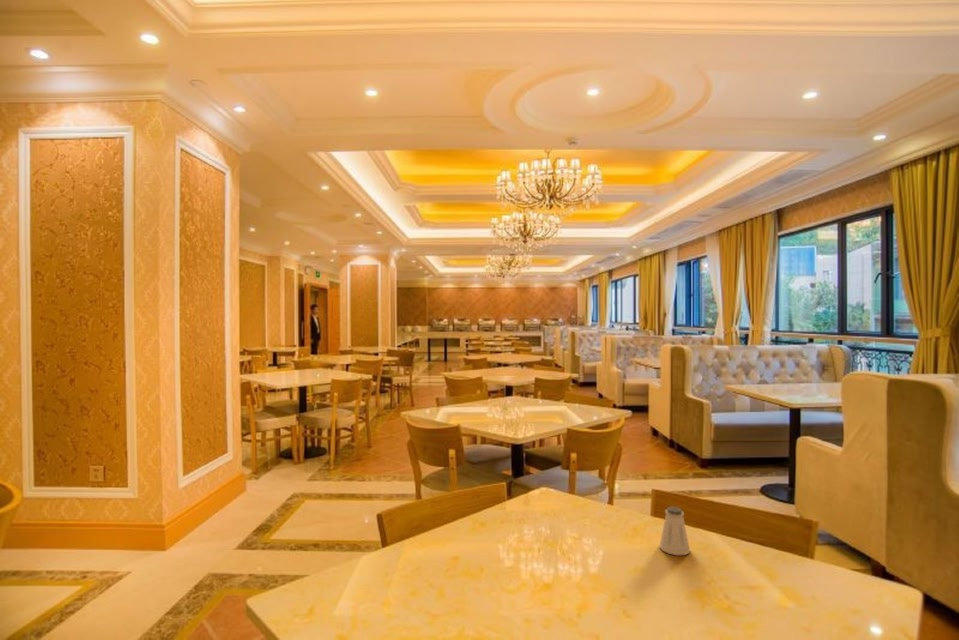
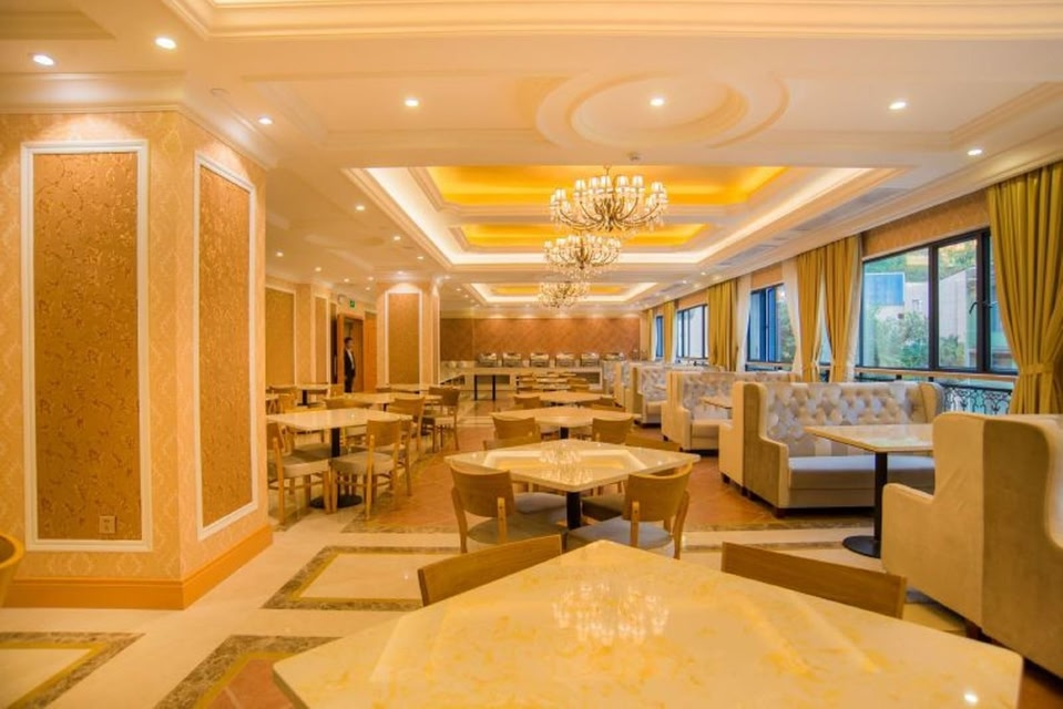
- saltshaker [658,506,691,556]
